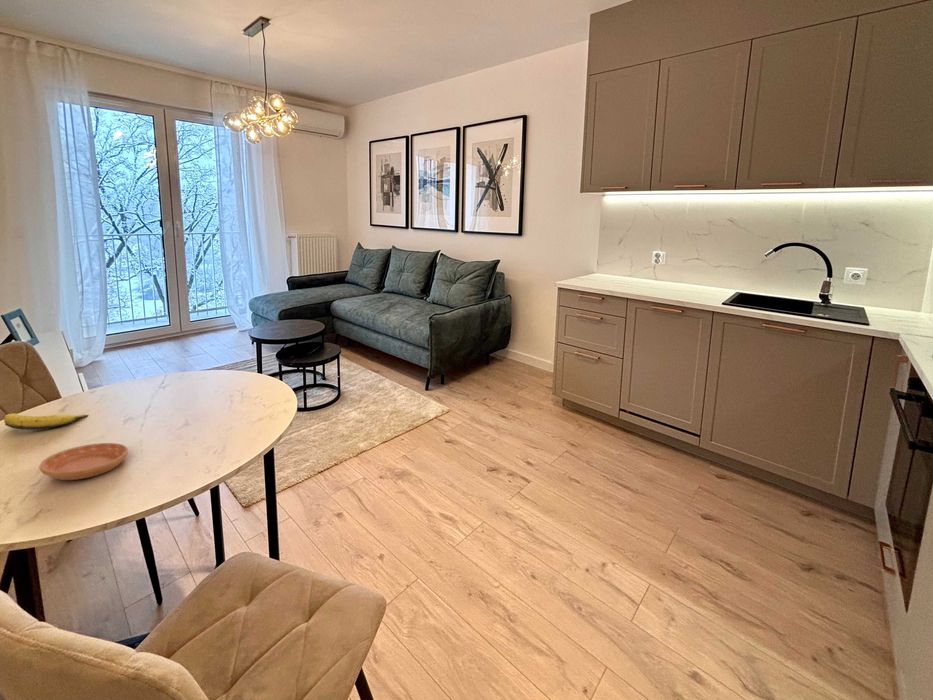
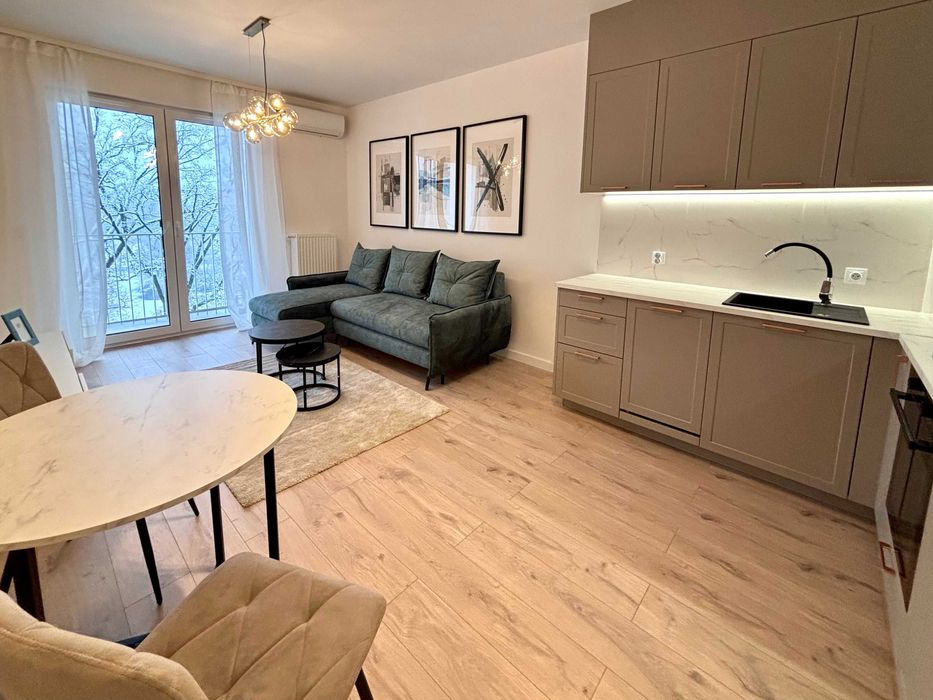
- banana [3,413,90,431]
- saucer [38,442,129,481]
